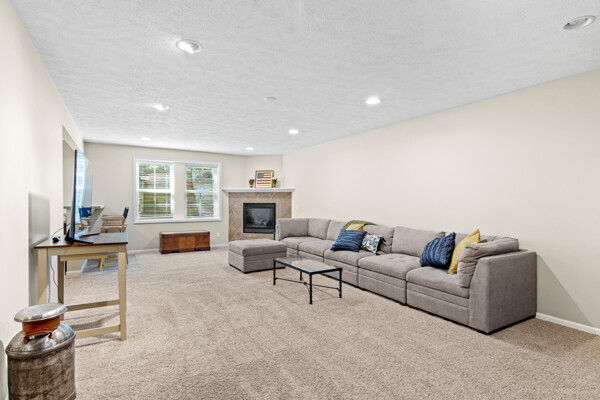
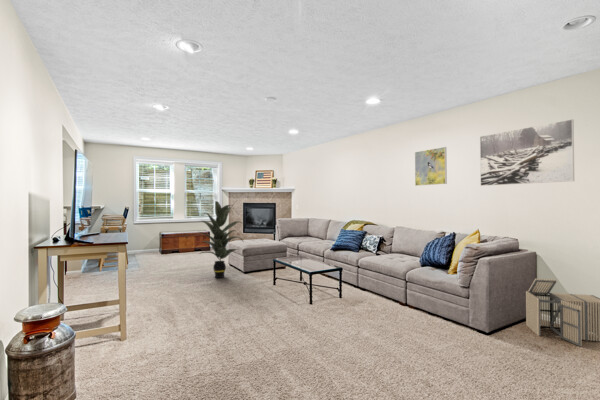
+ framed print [479,118,575,187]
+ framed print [414,146,448,187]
+ indoor plant [197,200,244,279]
+ storage bin [525,277,600,347]
